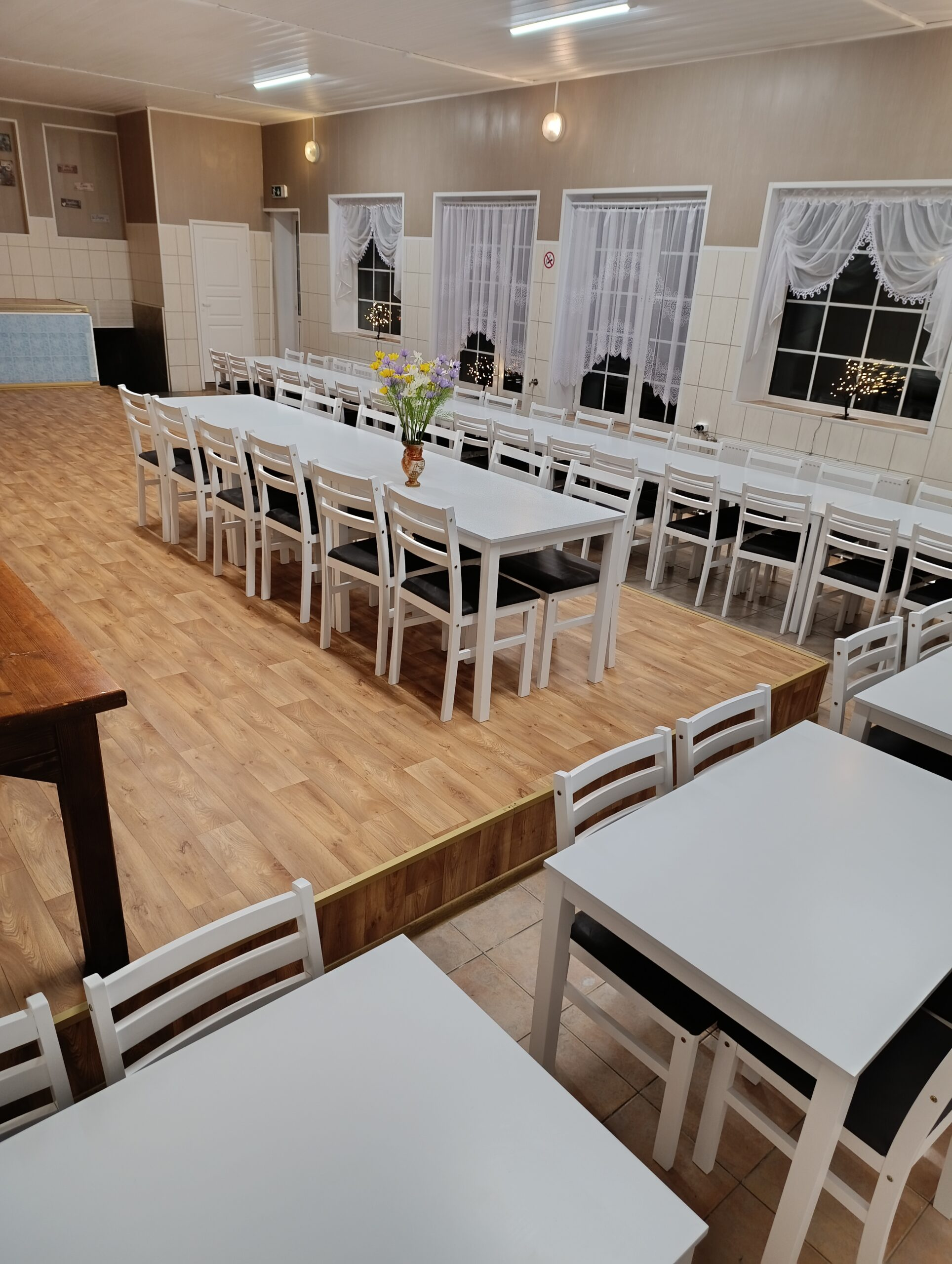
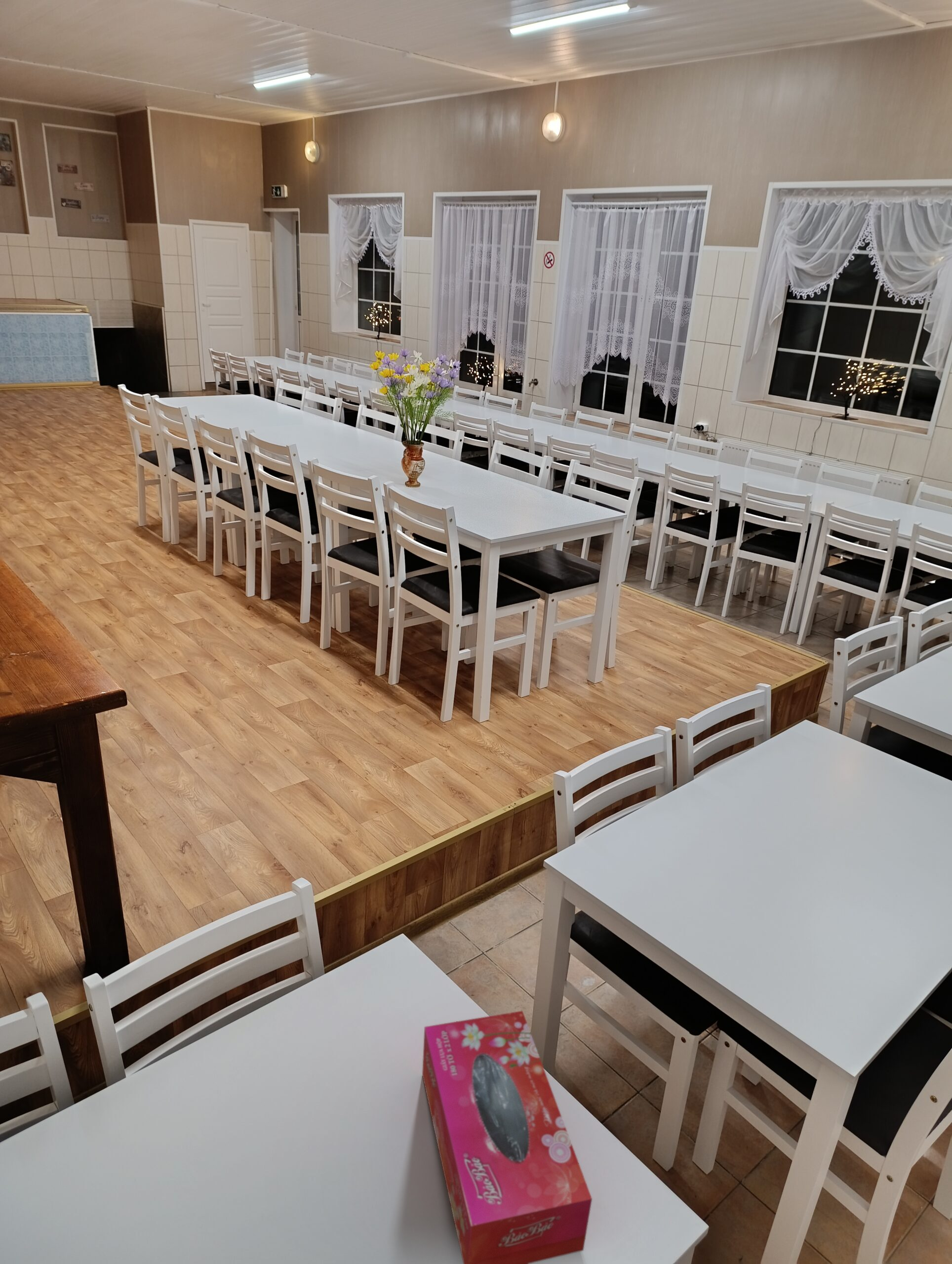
+ tissue box [422,1010,593,1264]
